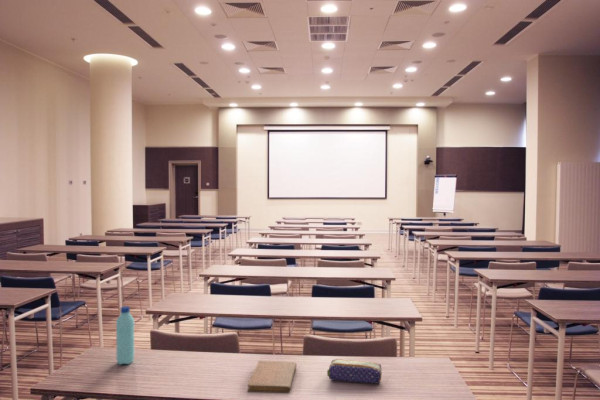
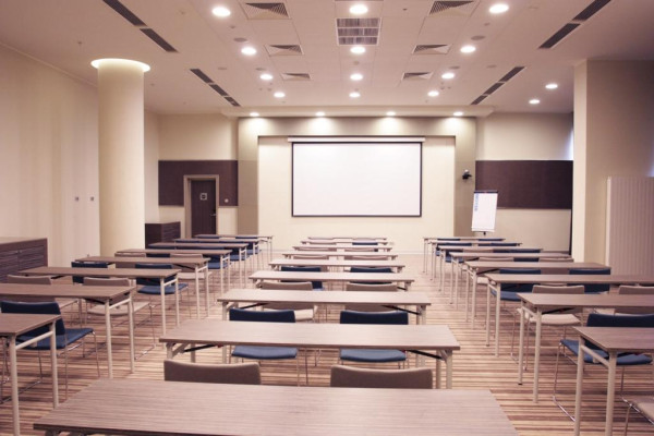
- water bottle [115,305,135,366]
- notebook [247,360,297,394]
- pencil case [326,358,383,385]
